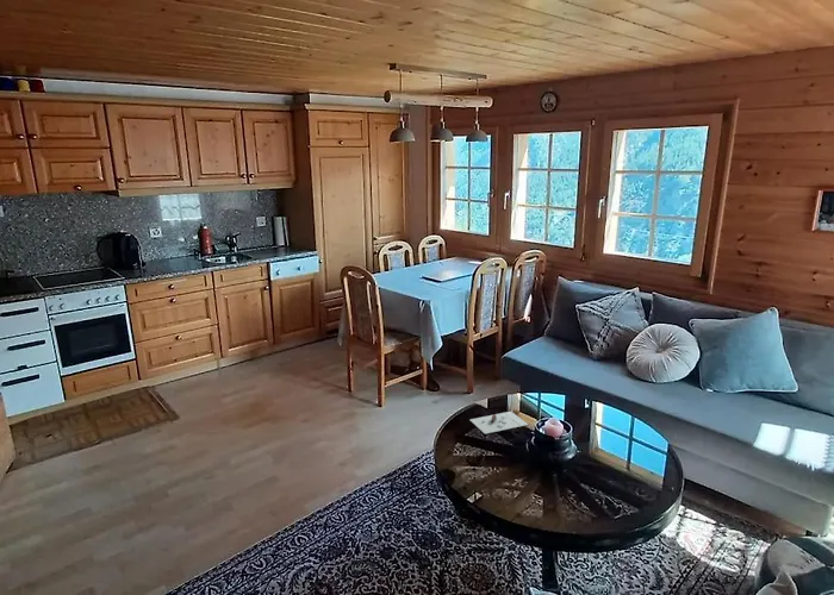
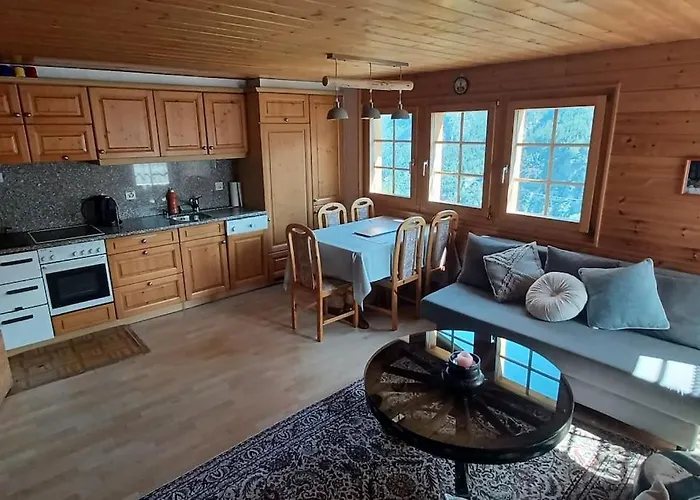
- architectural model [469,411,529,434]
